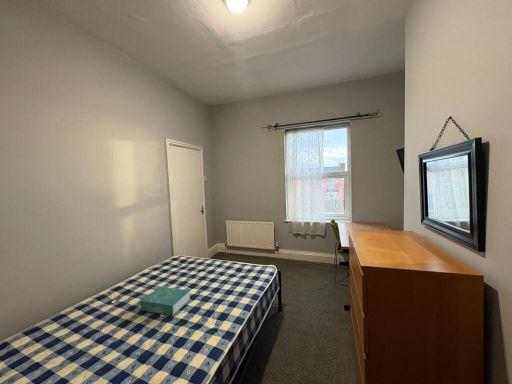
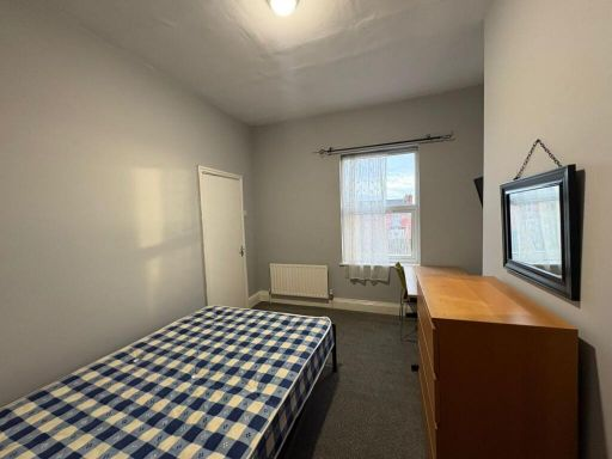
- book [139,286,191,317]
